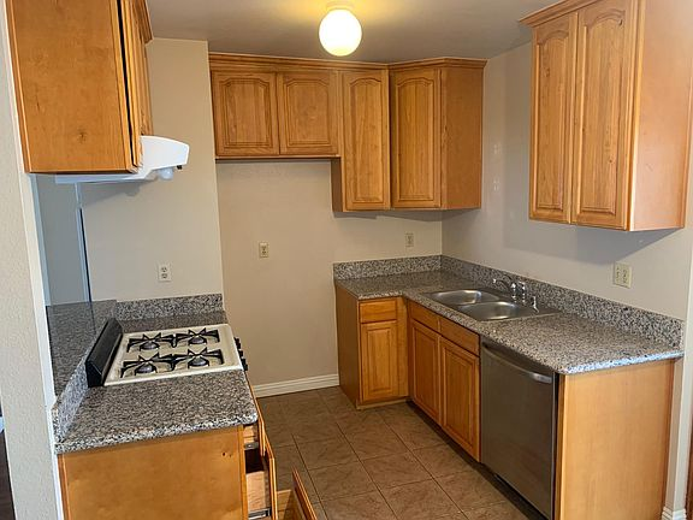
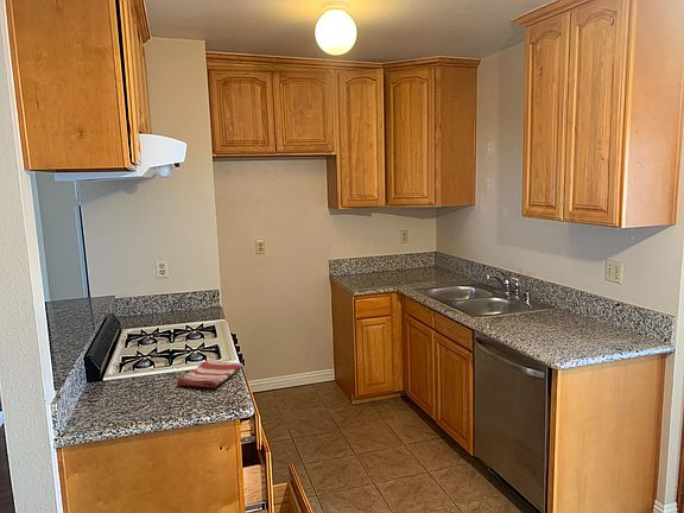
+ dish towel [176,360,245,388]
